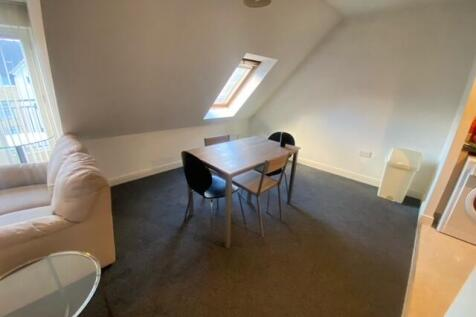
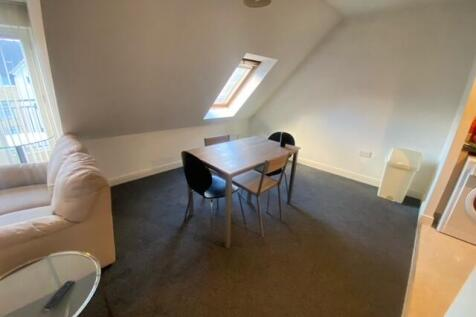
+ remote control [44,280,76,312]
